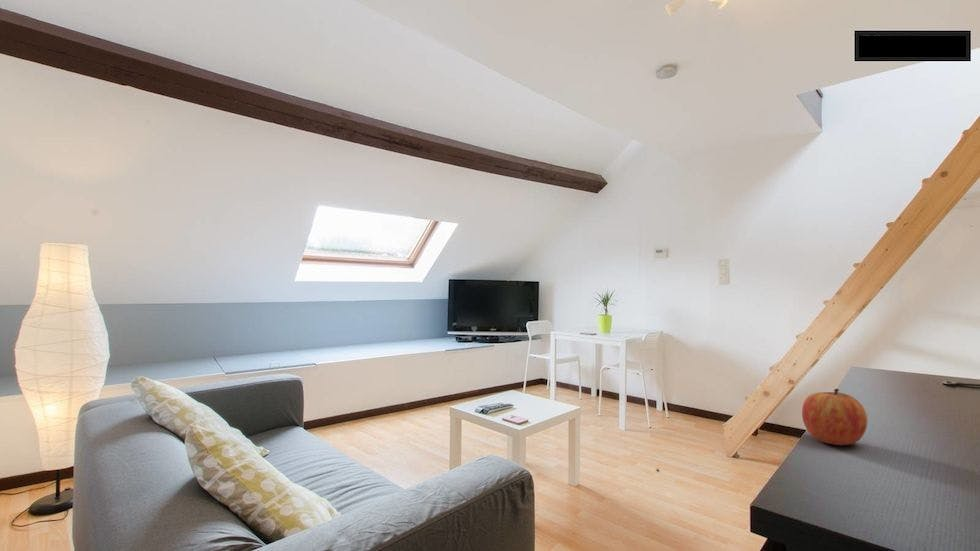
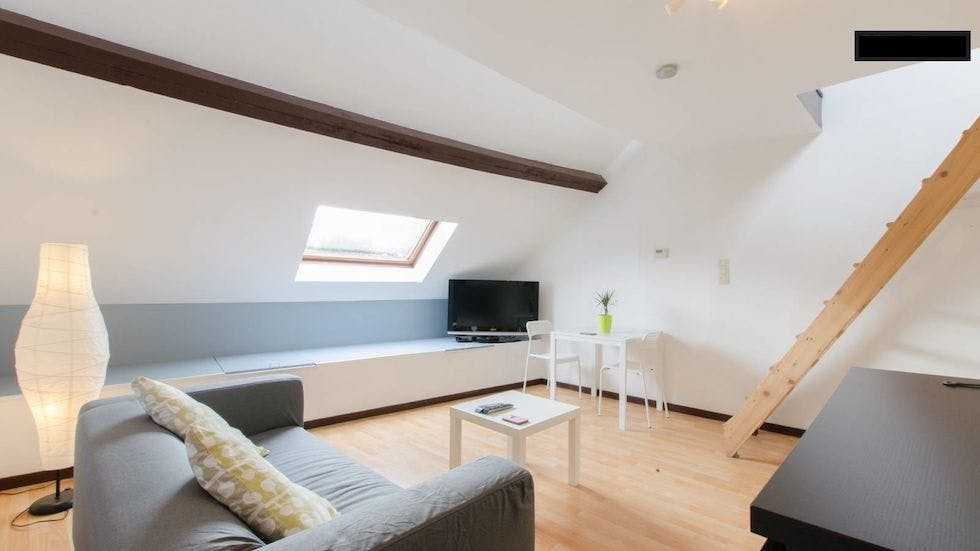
- apple [801,388,868,446]
